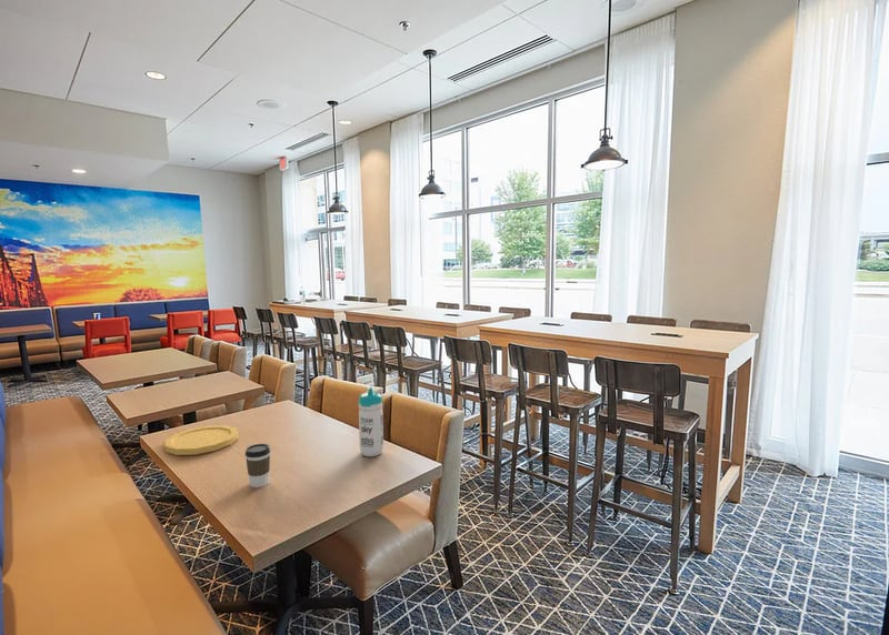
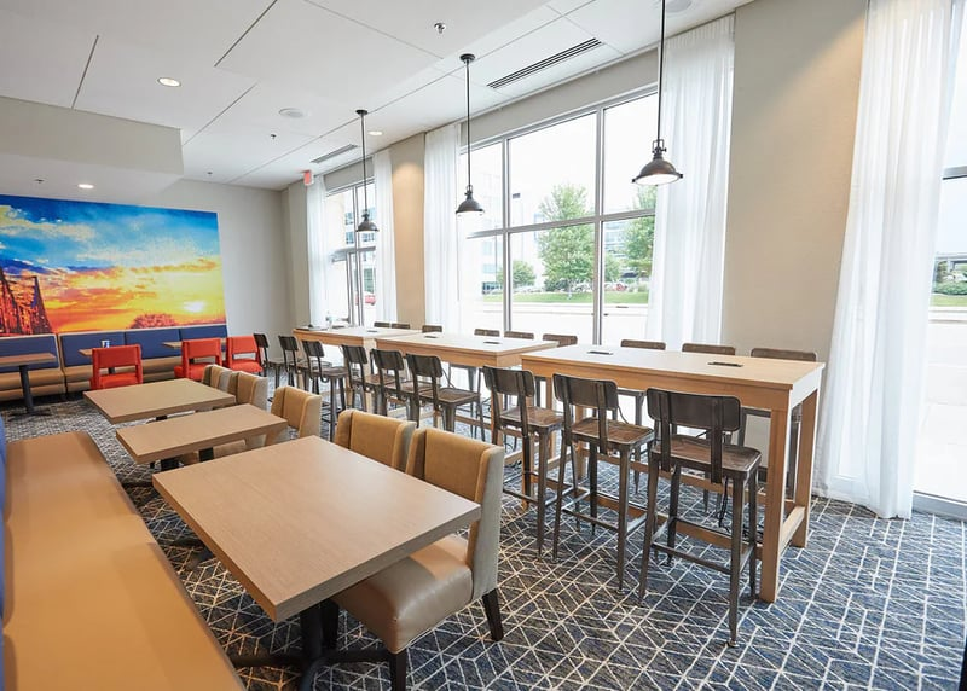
- water bottle [358,386,384,457]
- plate [164,424,239,456]
- coffee cup [244,443,271,488]
